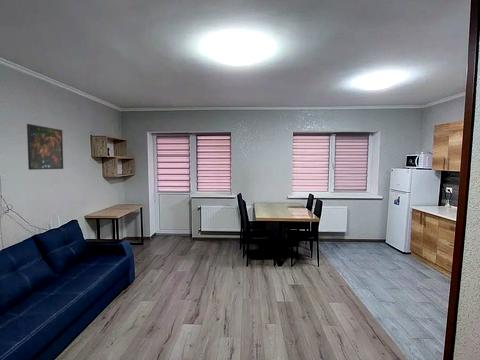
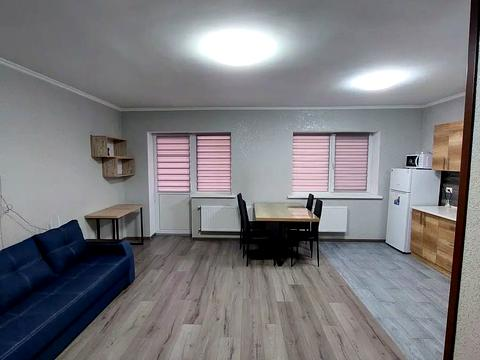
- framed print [26,123,64,171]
